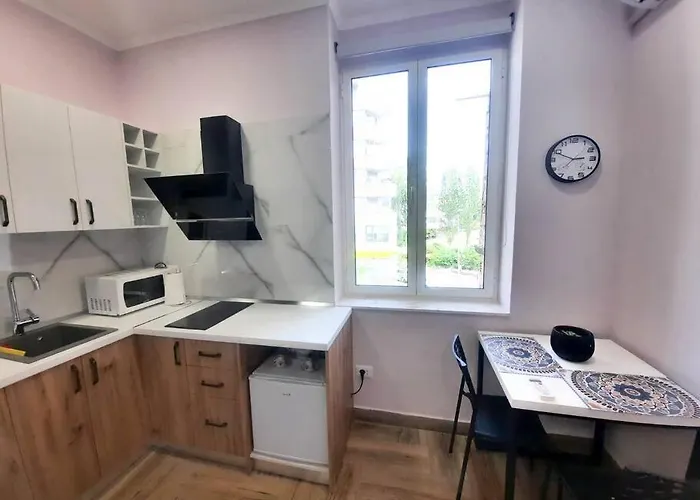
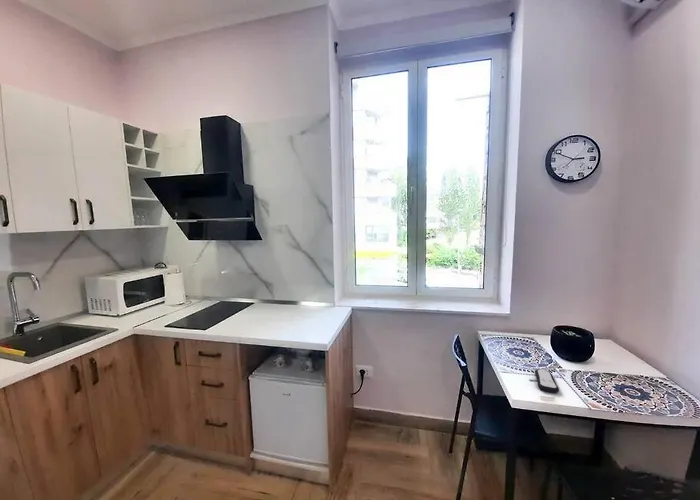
+ remote control [534,368,560,393]
